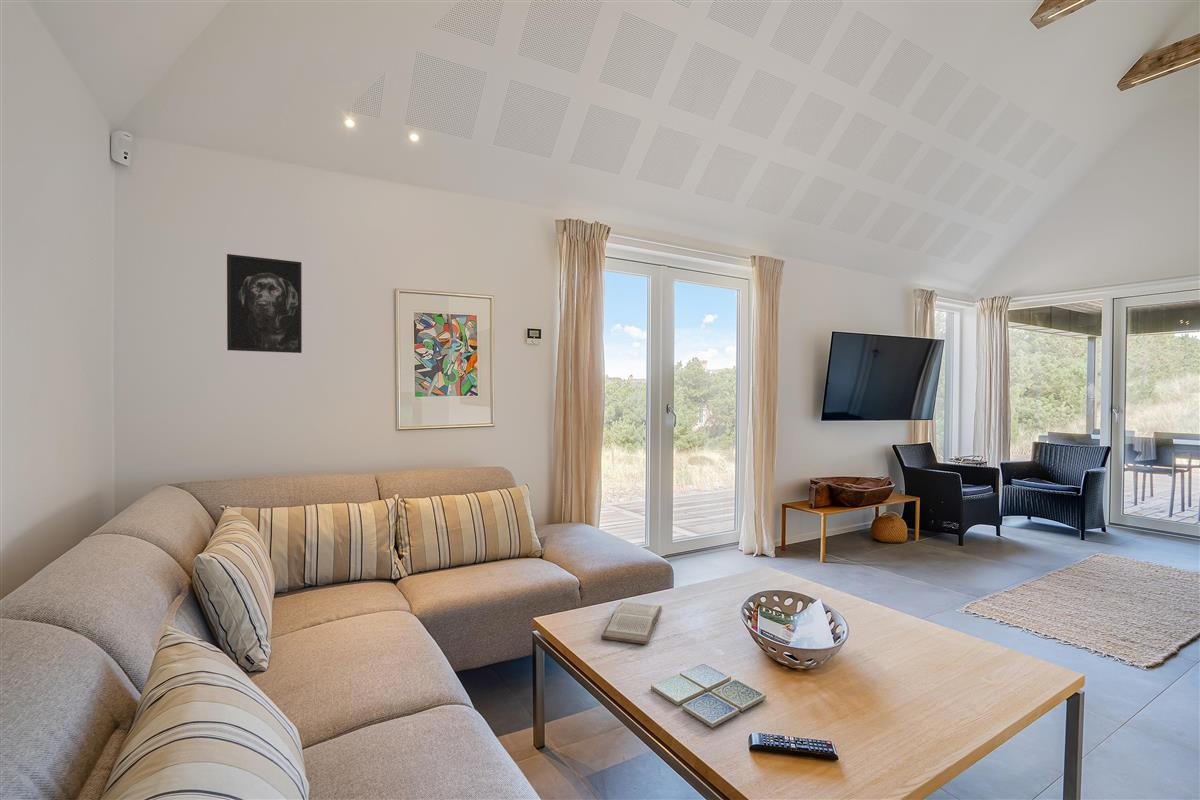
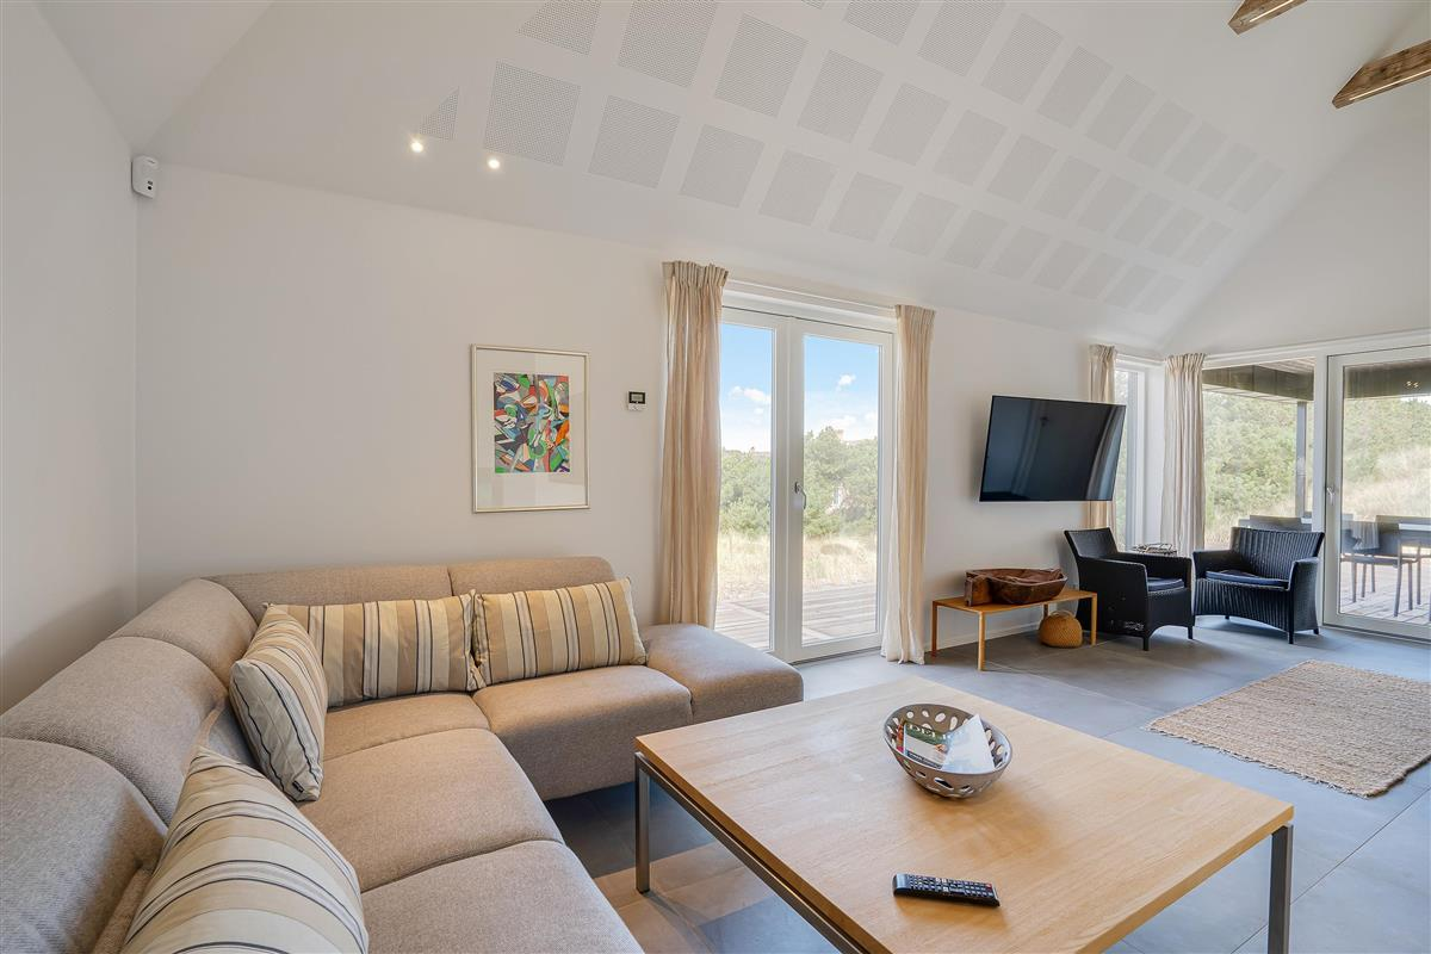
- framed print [226,253,303,354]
- book [600,601,663,645]
- drink coaster [650,662,767,729]
